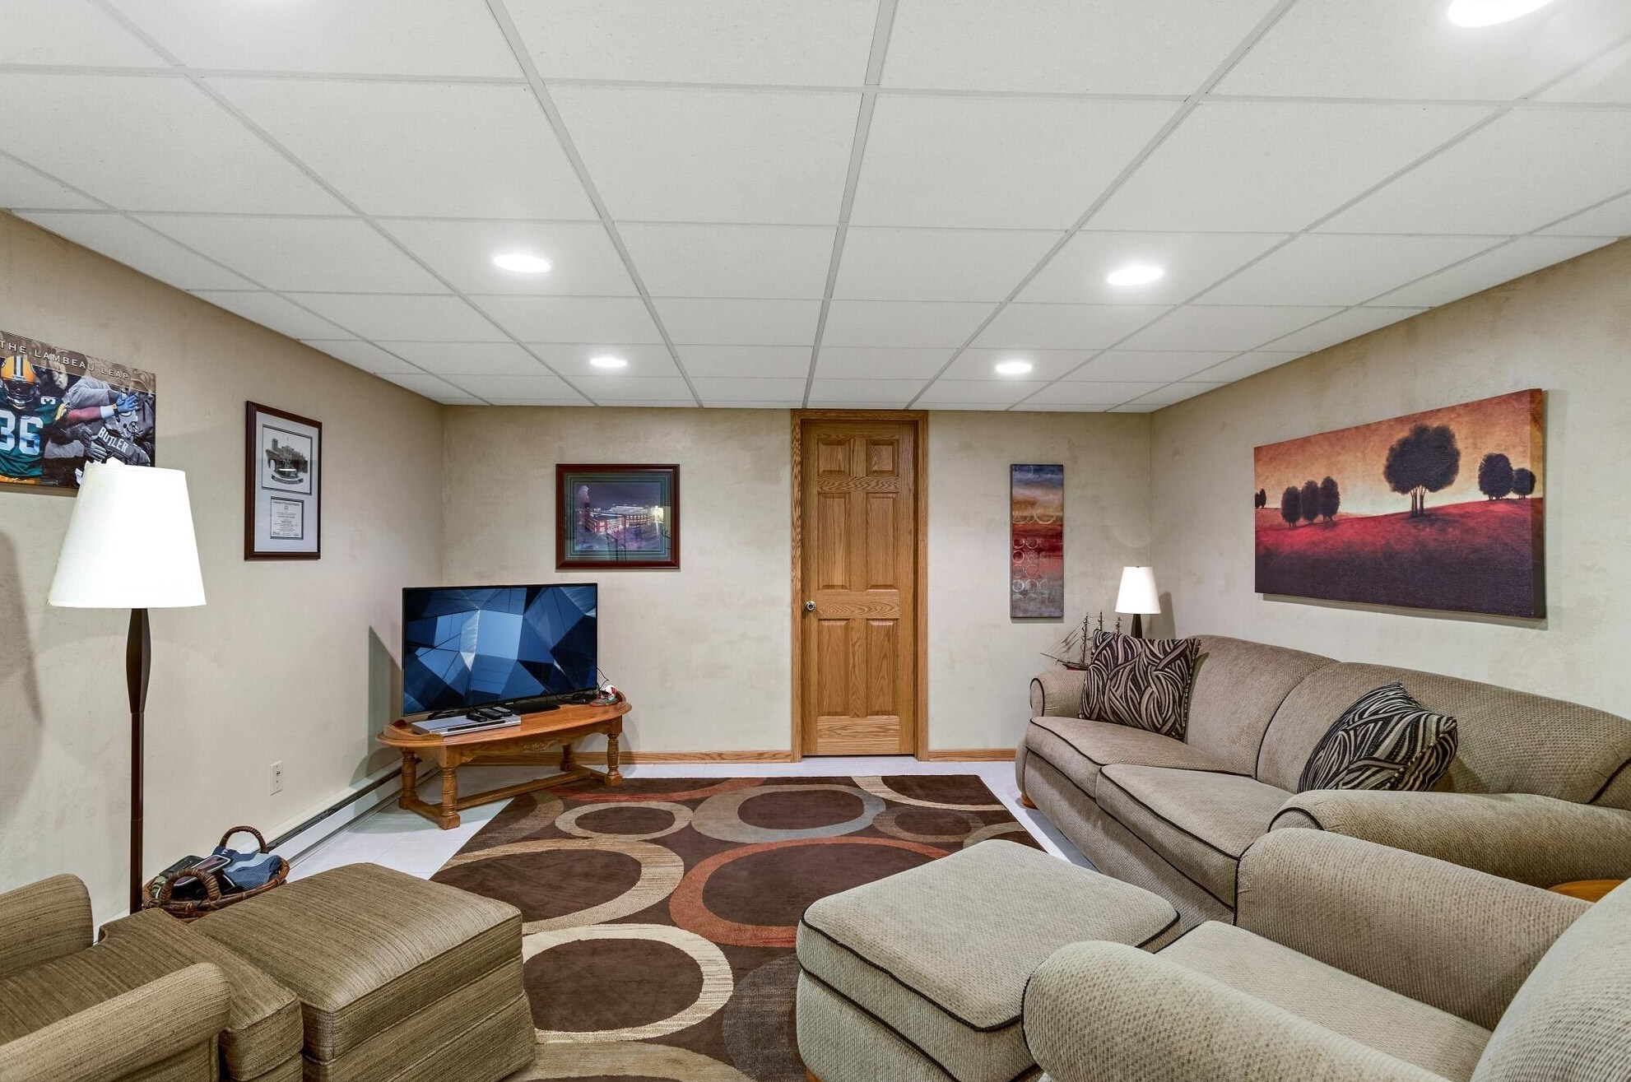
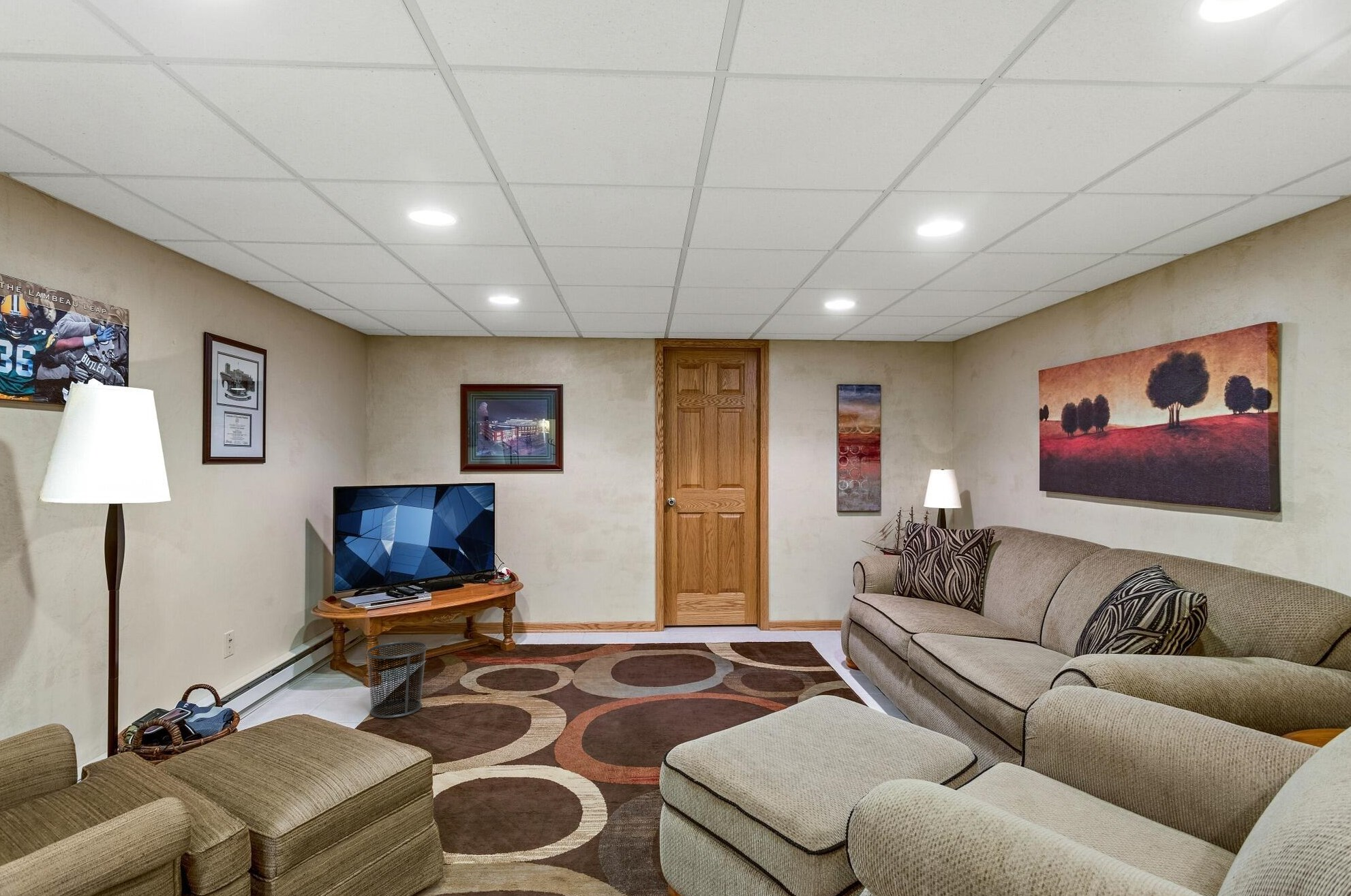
+ waste bin [365,640,428,719]
